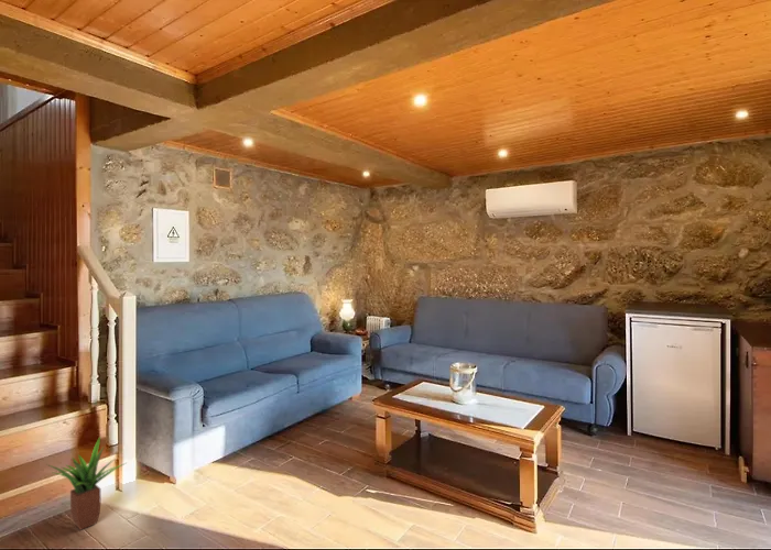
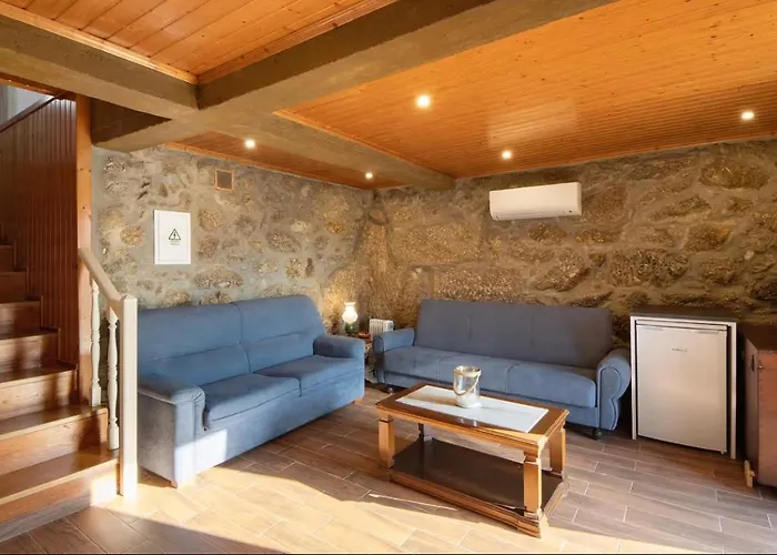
- potted plant [46,435,129,531]
